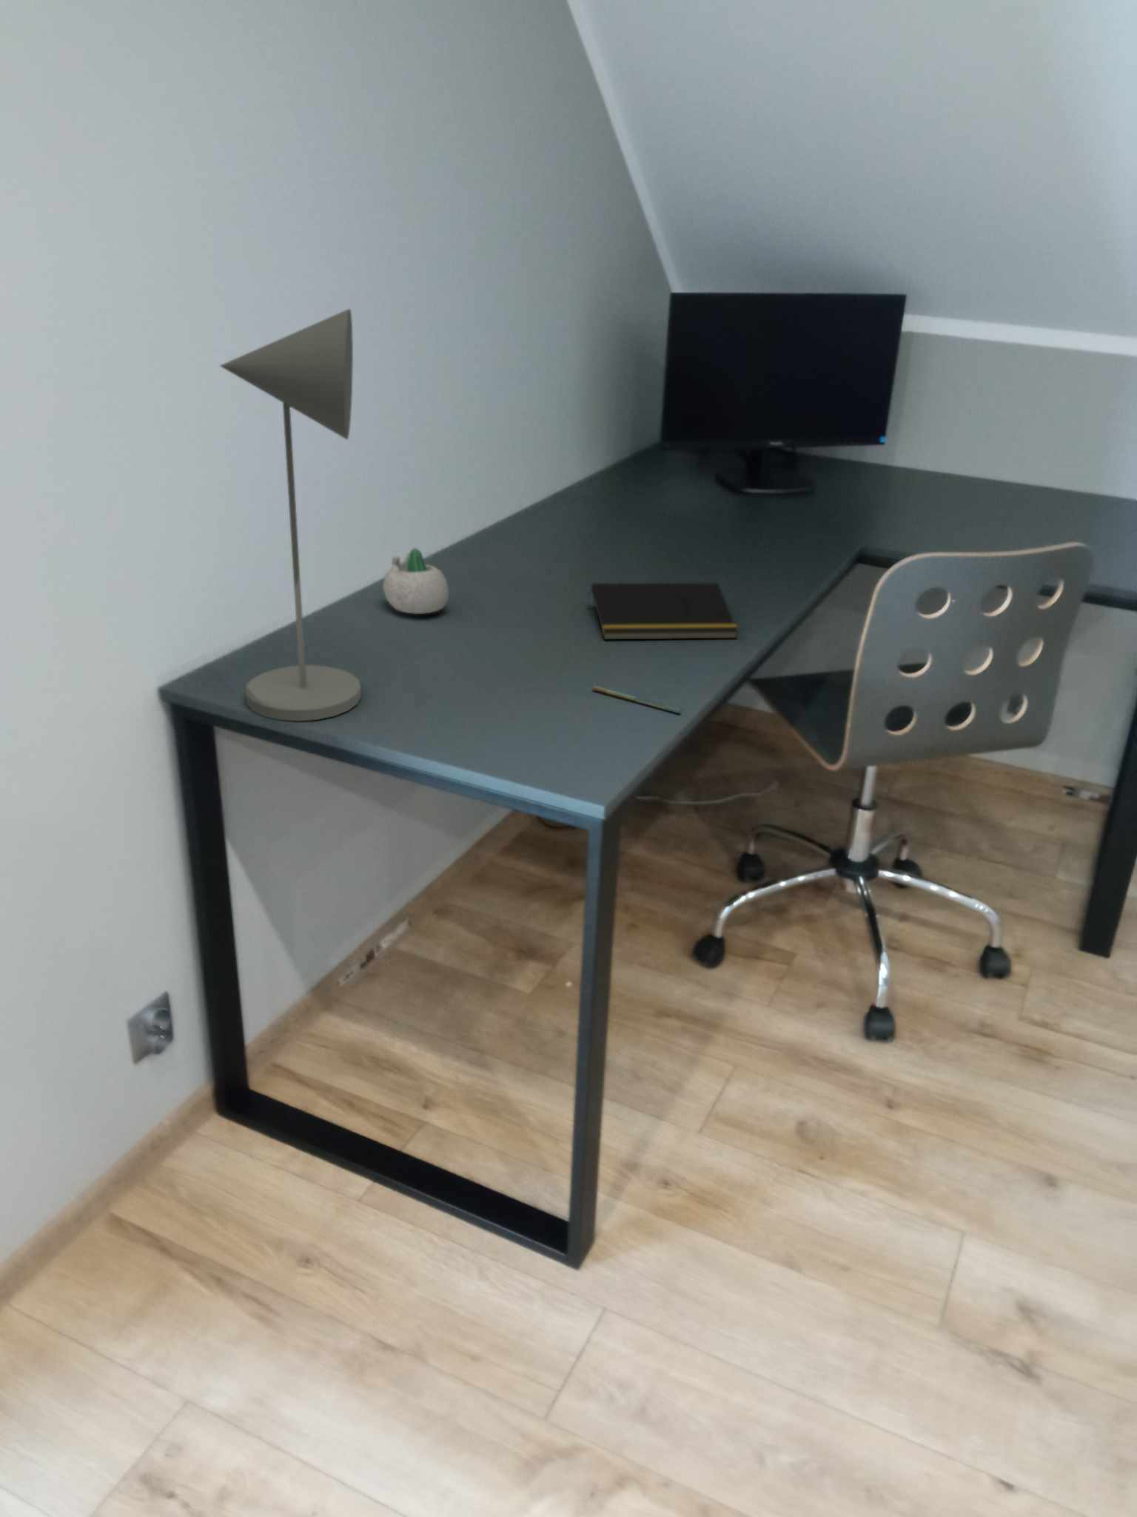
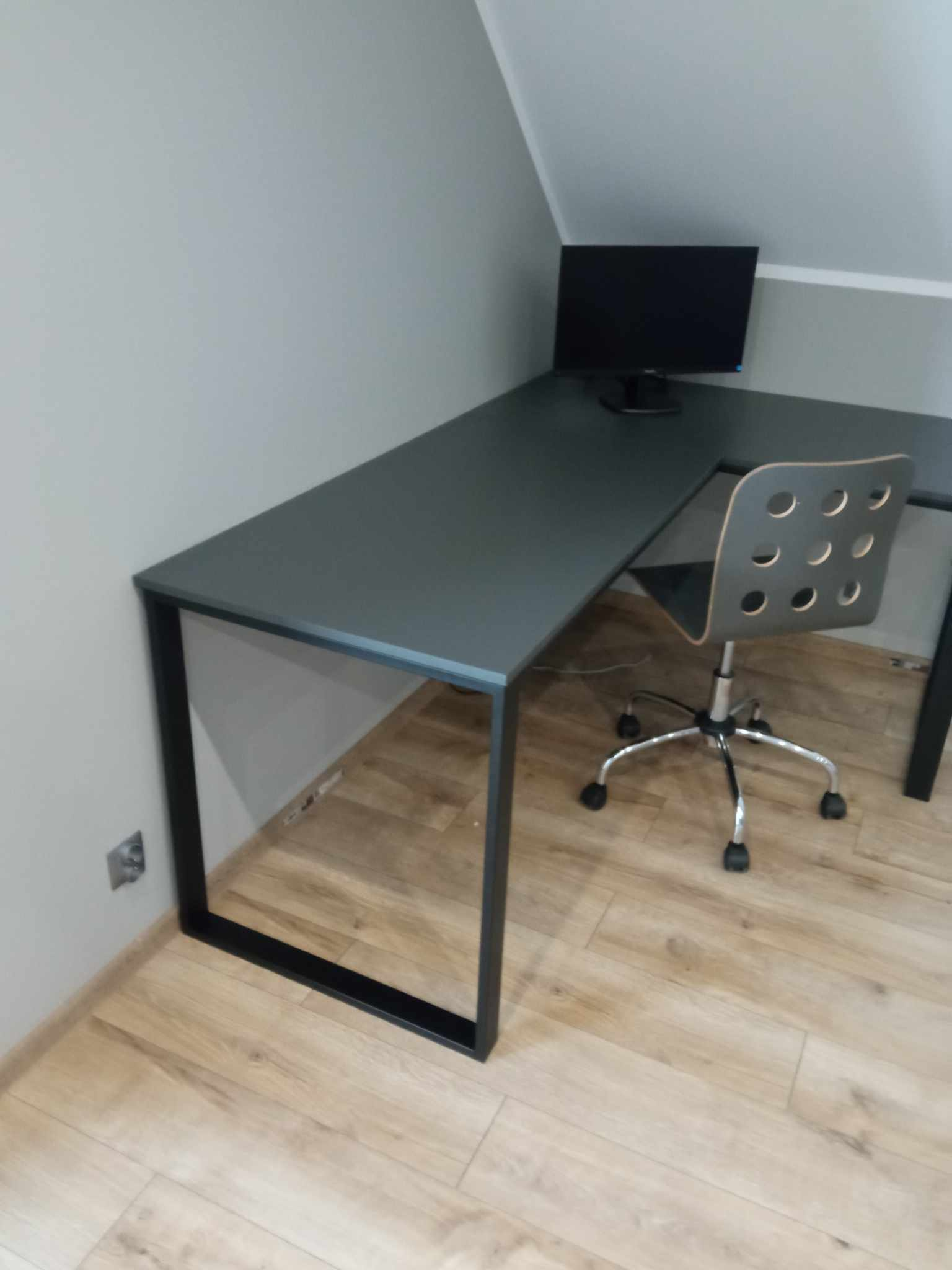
- succulent planter [382,547,450,615]
- pen [591,684,682,714]
- desk lamp [219,308,362,721]
- notepad [586,582,739,640]
